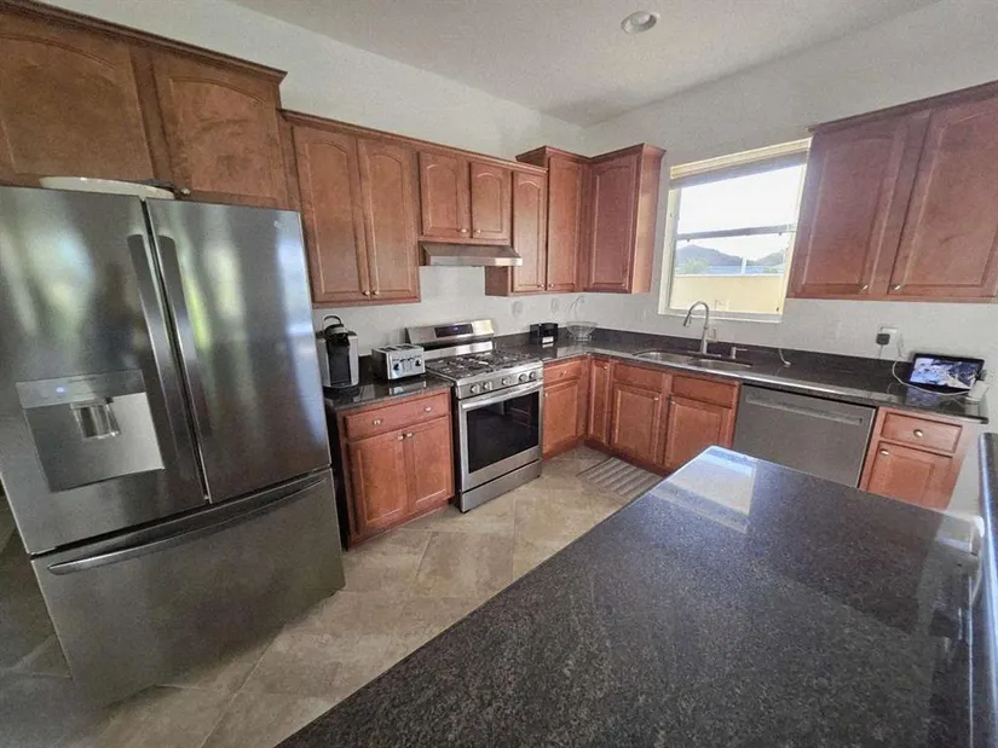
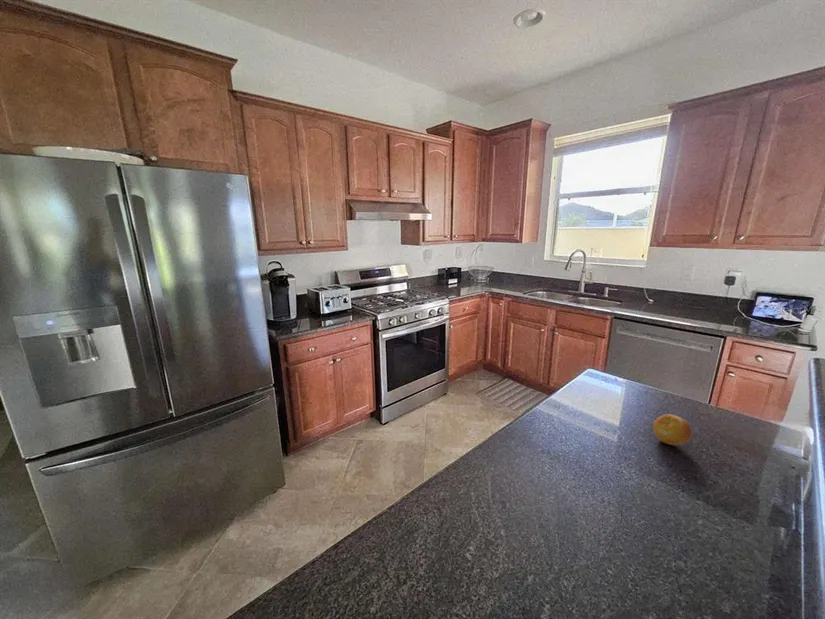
+ fruit [652,413,692,446]
